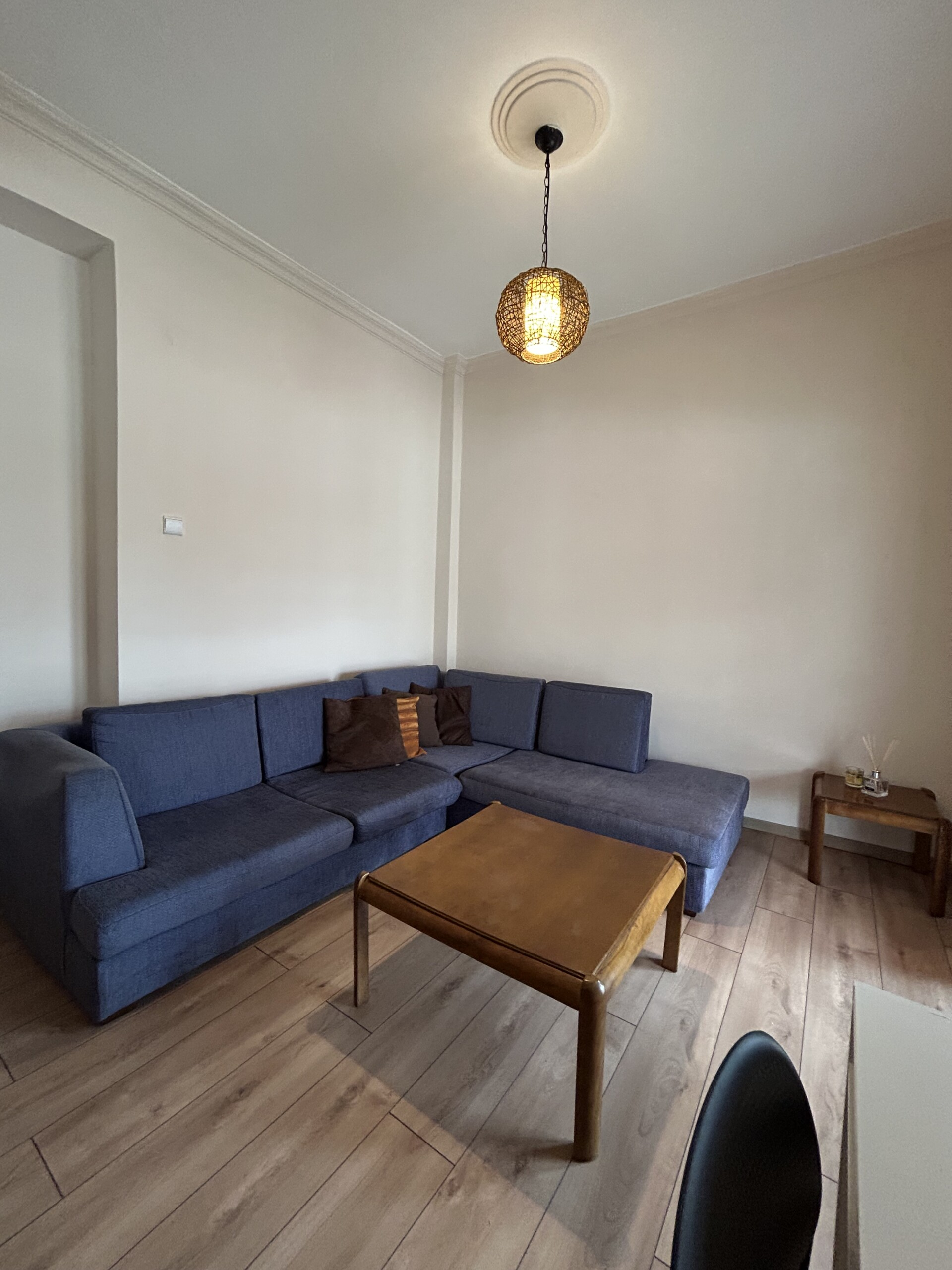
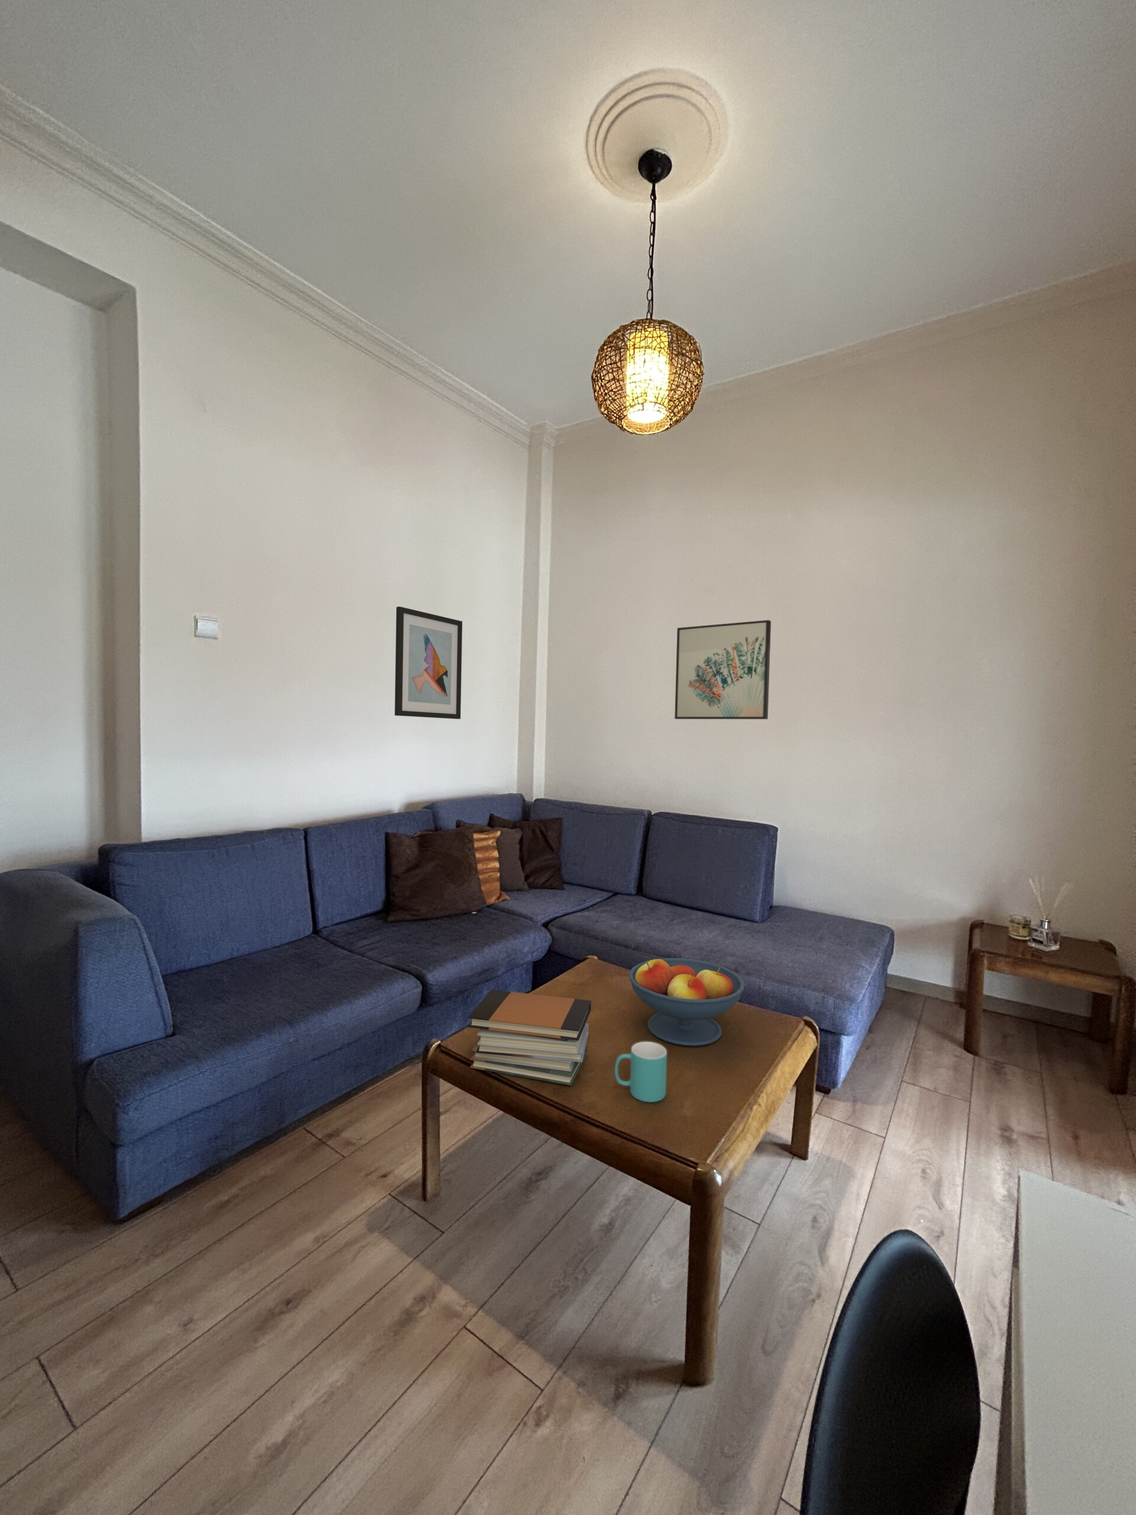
+ wall art [674,619,772,719]
+ fruit bowl [629,958,745,1046]
+ book stack [468,989,592,1086]
+ mug [615,1041,667,1103]
+ wall art [394,606,463,719]
